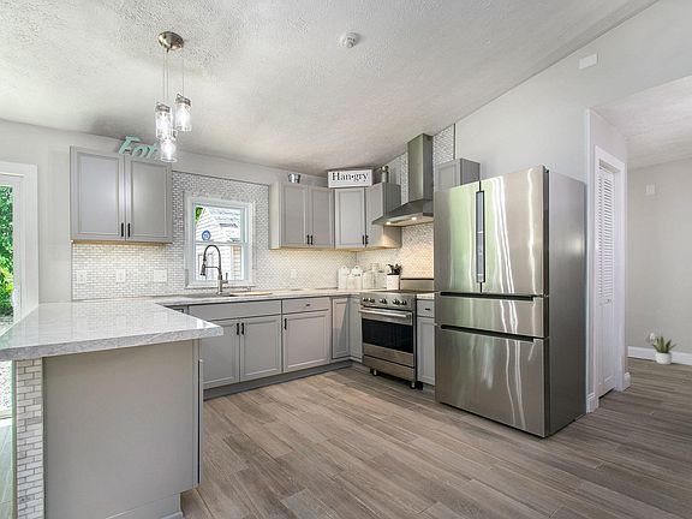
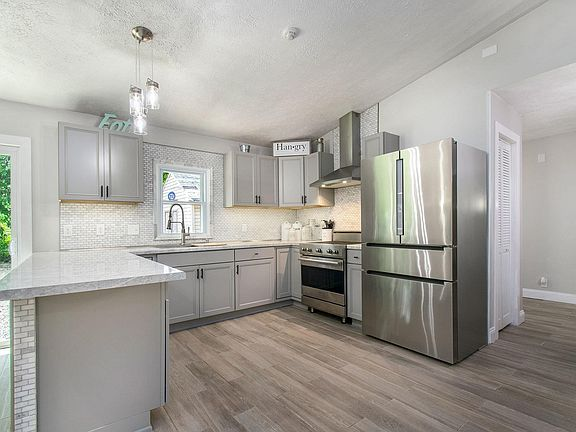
- potted plant [649,334,678,365]
